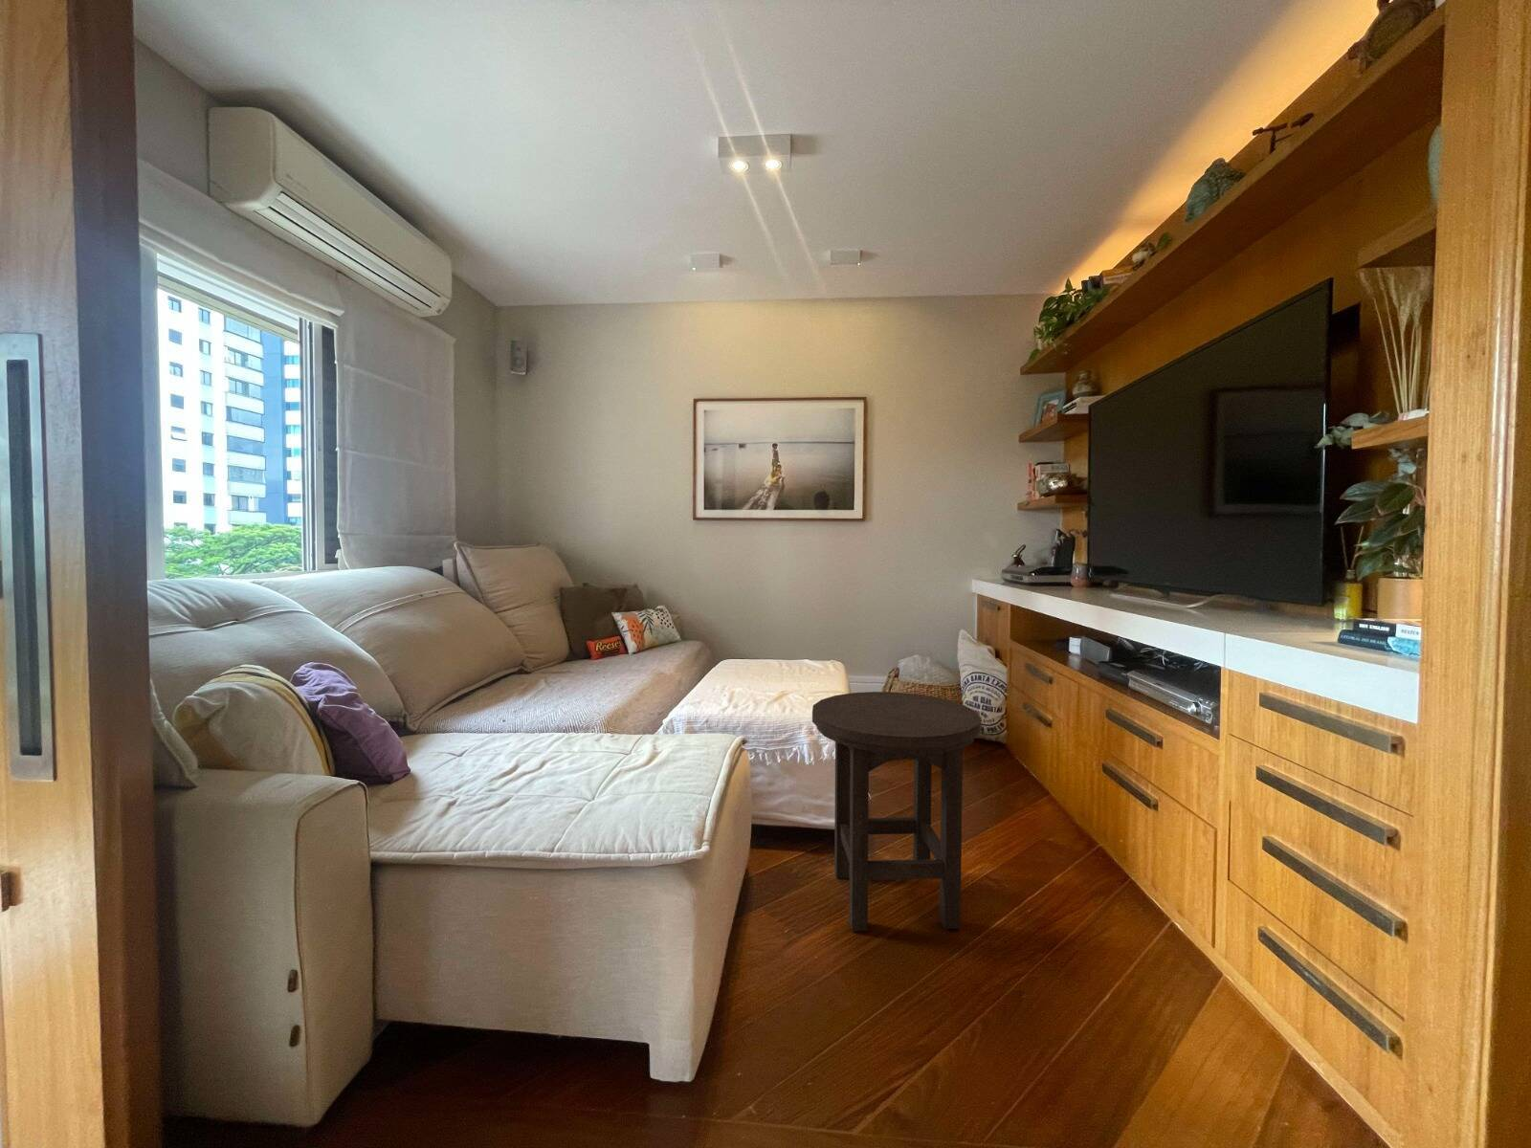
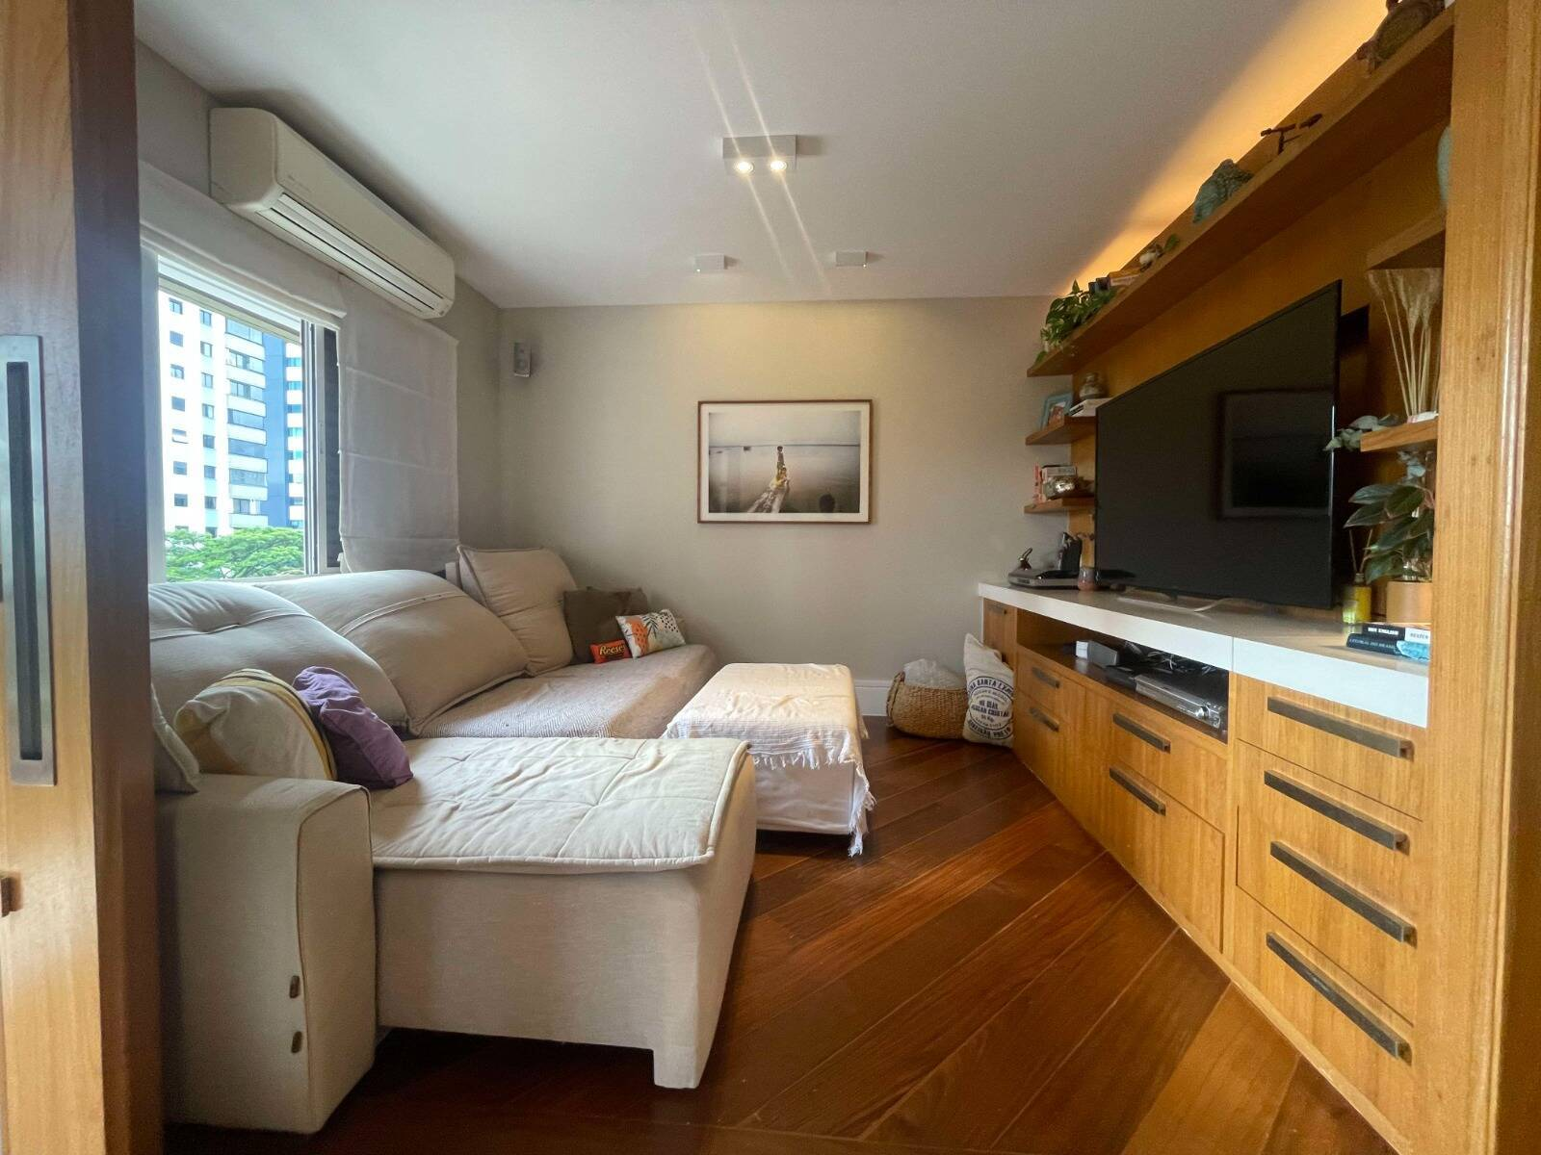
- stool [811,691,981,933]
